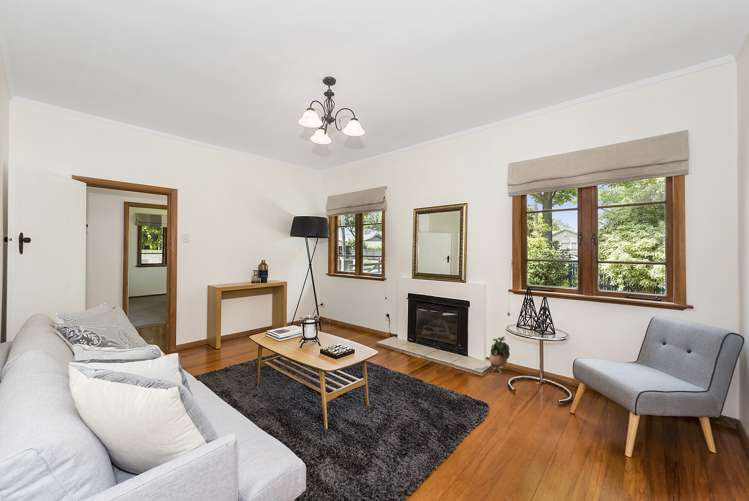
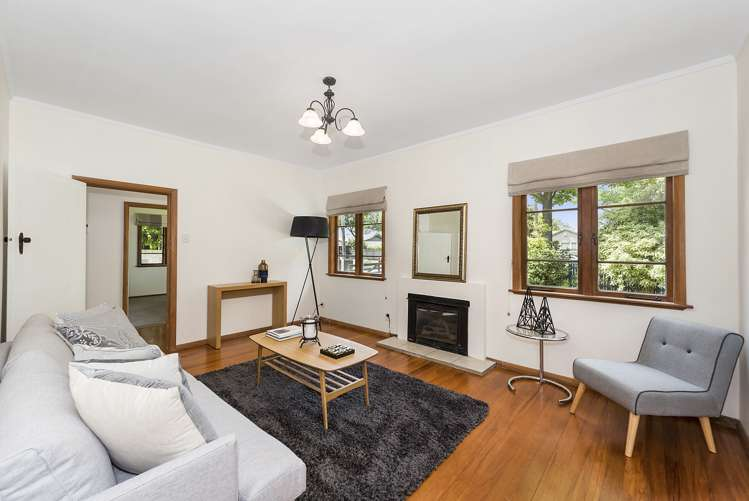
- potted plant [488,335,511,374]
